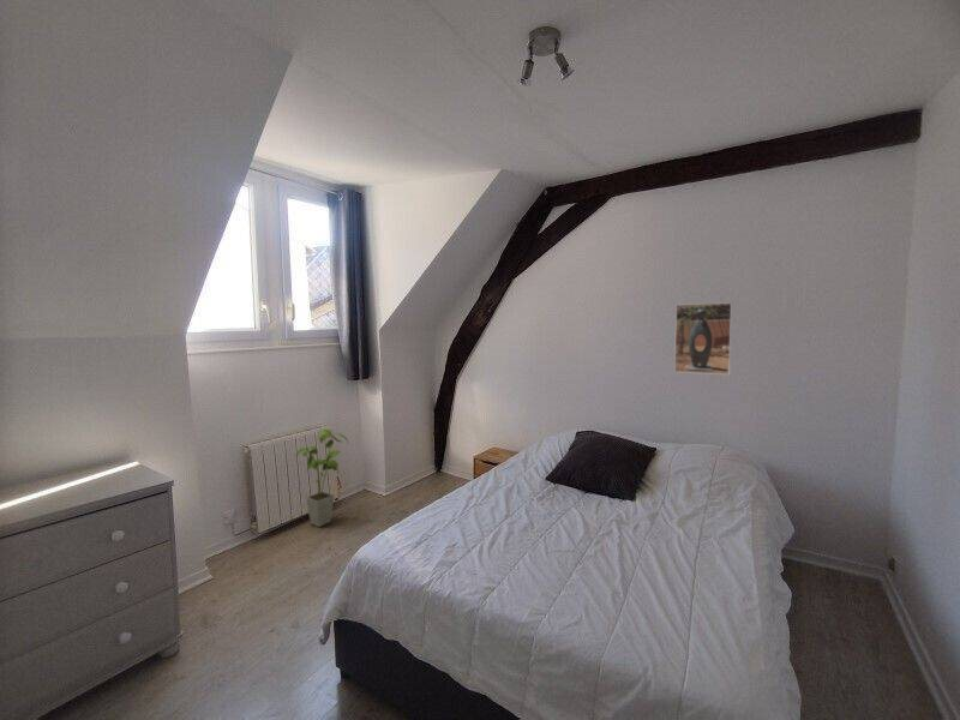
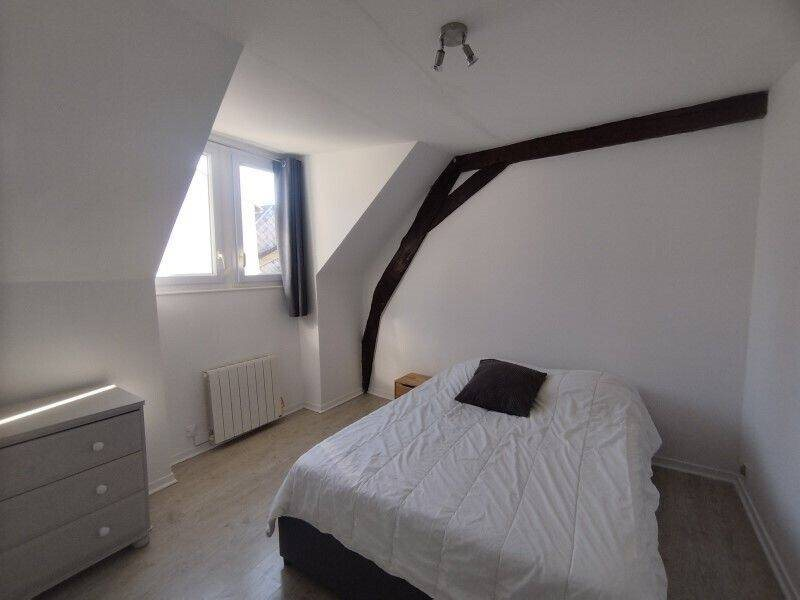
- house plant [294,428,350,528]
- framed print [673,301,733,376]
